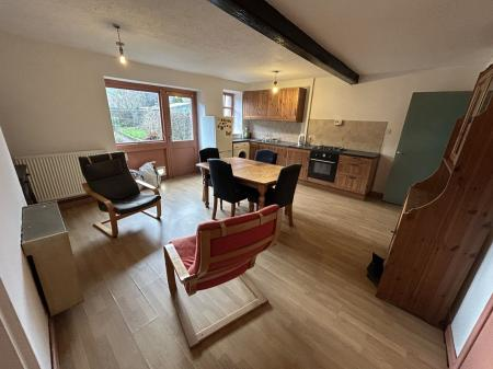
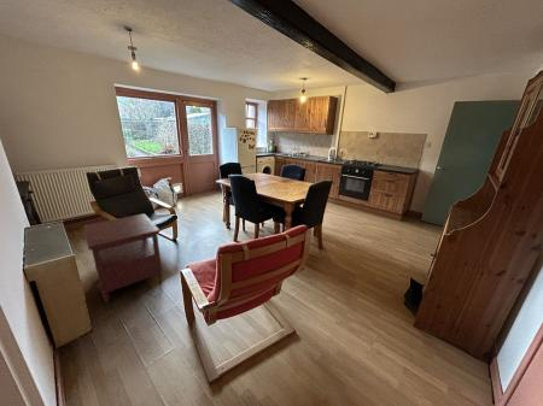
+ side table [82,213,164,305]
